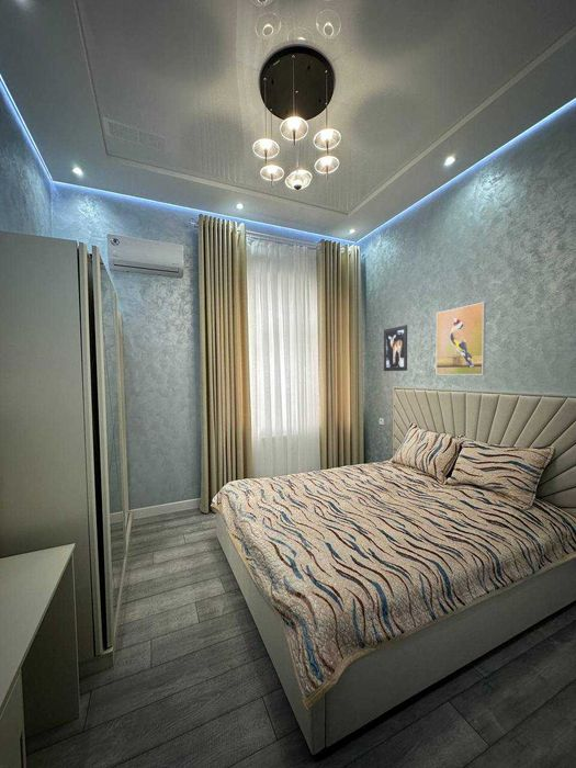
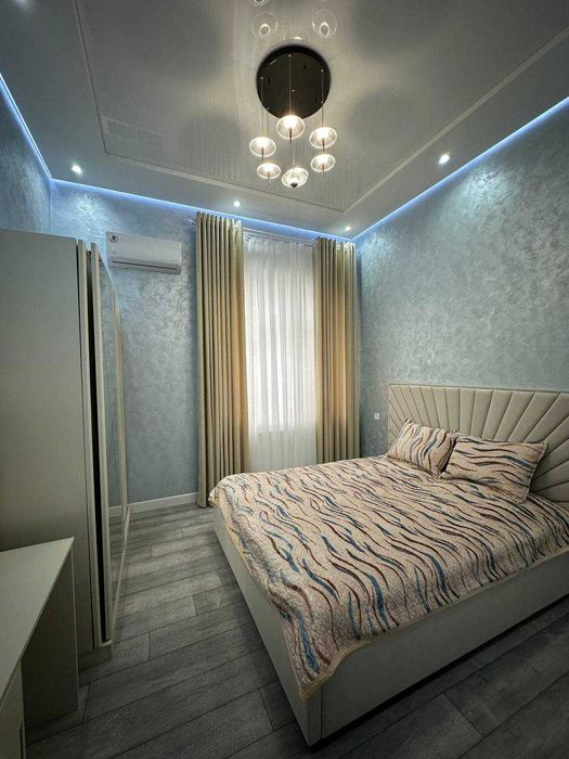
- wall art [383,324,408,372]
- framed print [436,302,487,376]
